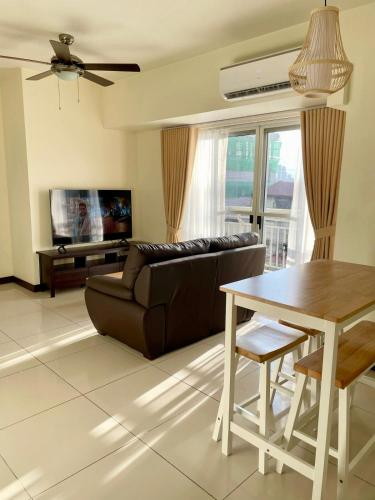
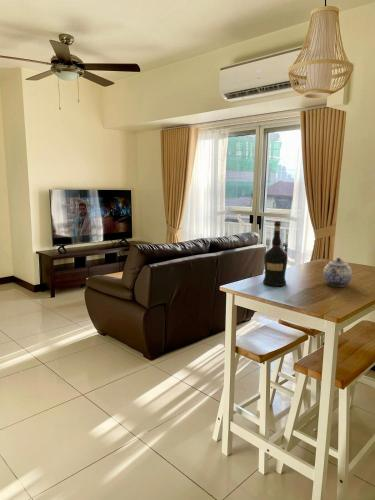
+ teapot [322,257,353,288]
+ liquor [262,220,289,287]
